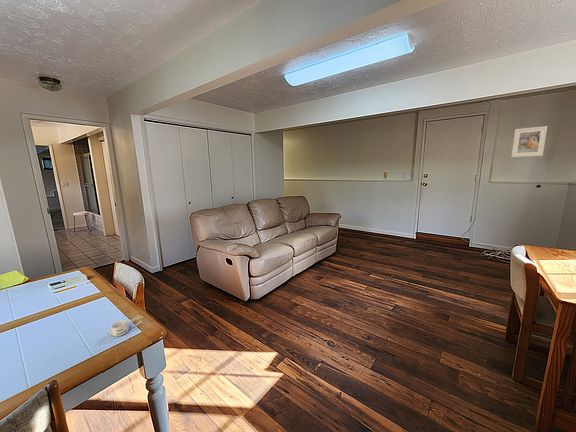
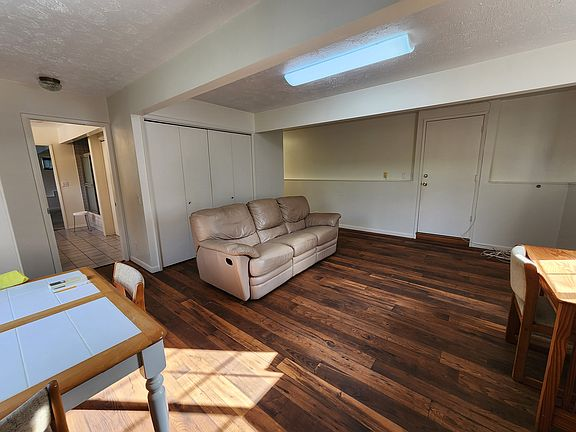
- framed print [510,125,548,158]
- mug [106,315,144,337]
